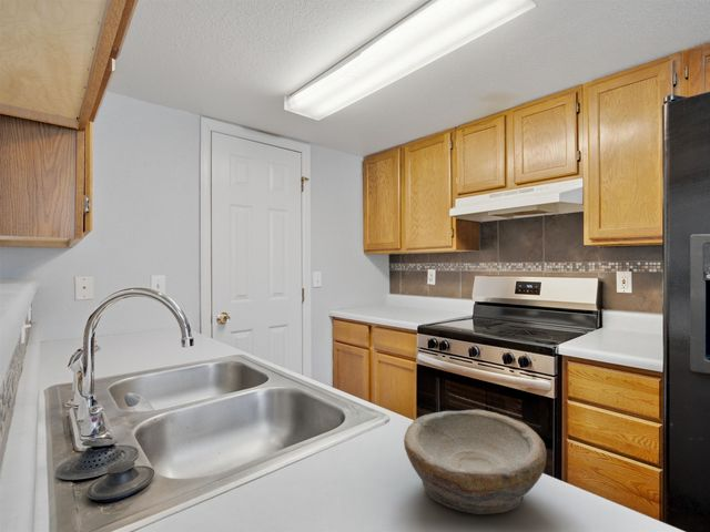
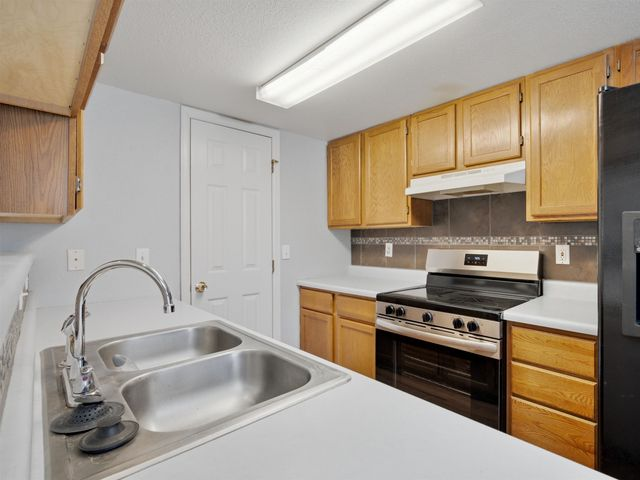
- bowl [403,408,548,515]
